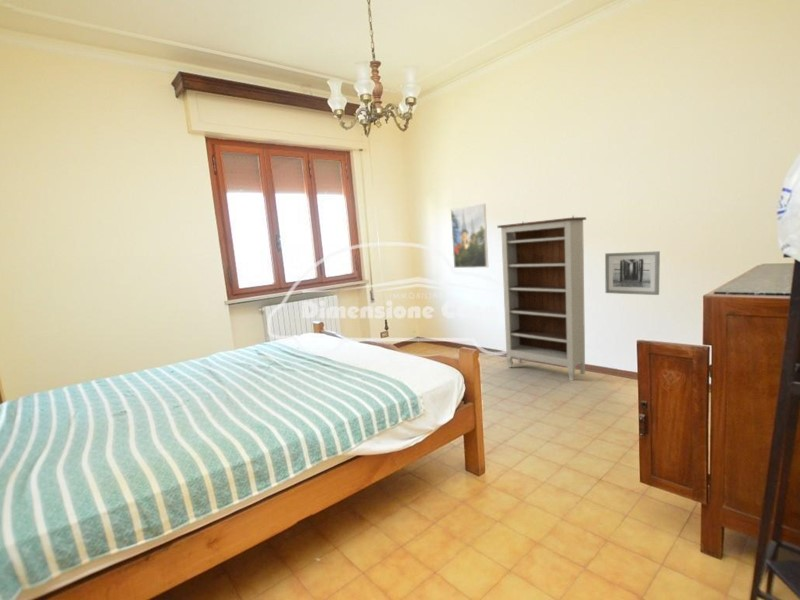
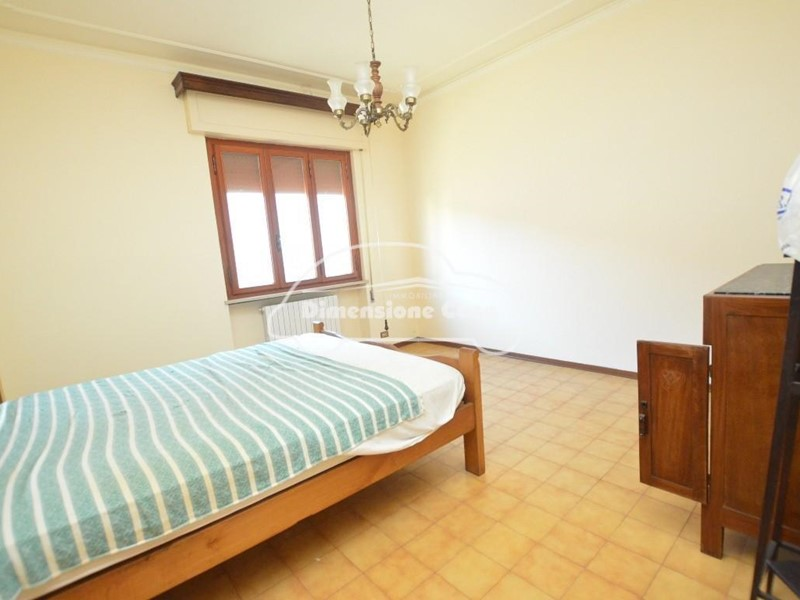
- bookshelf [497,214,587,381]
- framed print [450,203,489,269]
- wall art [604,250,661,296]
